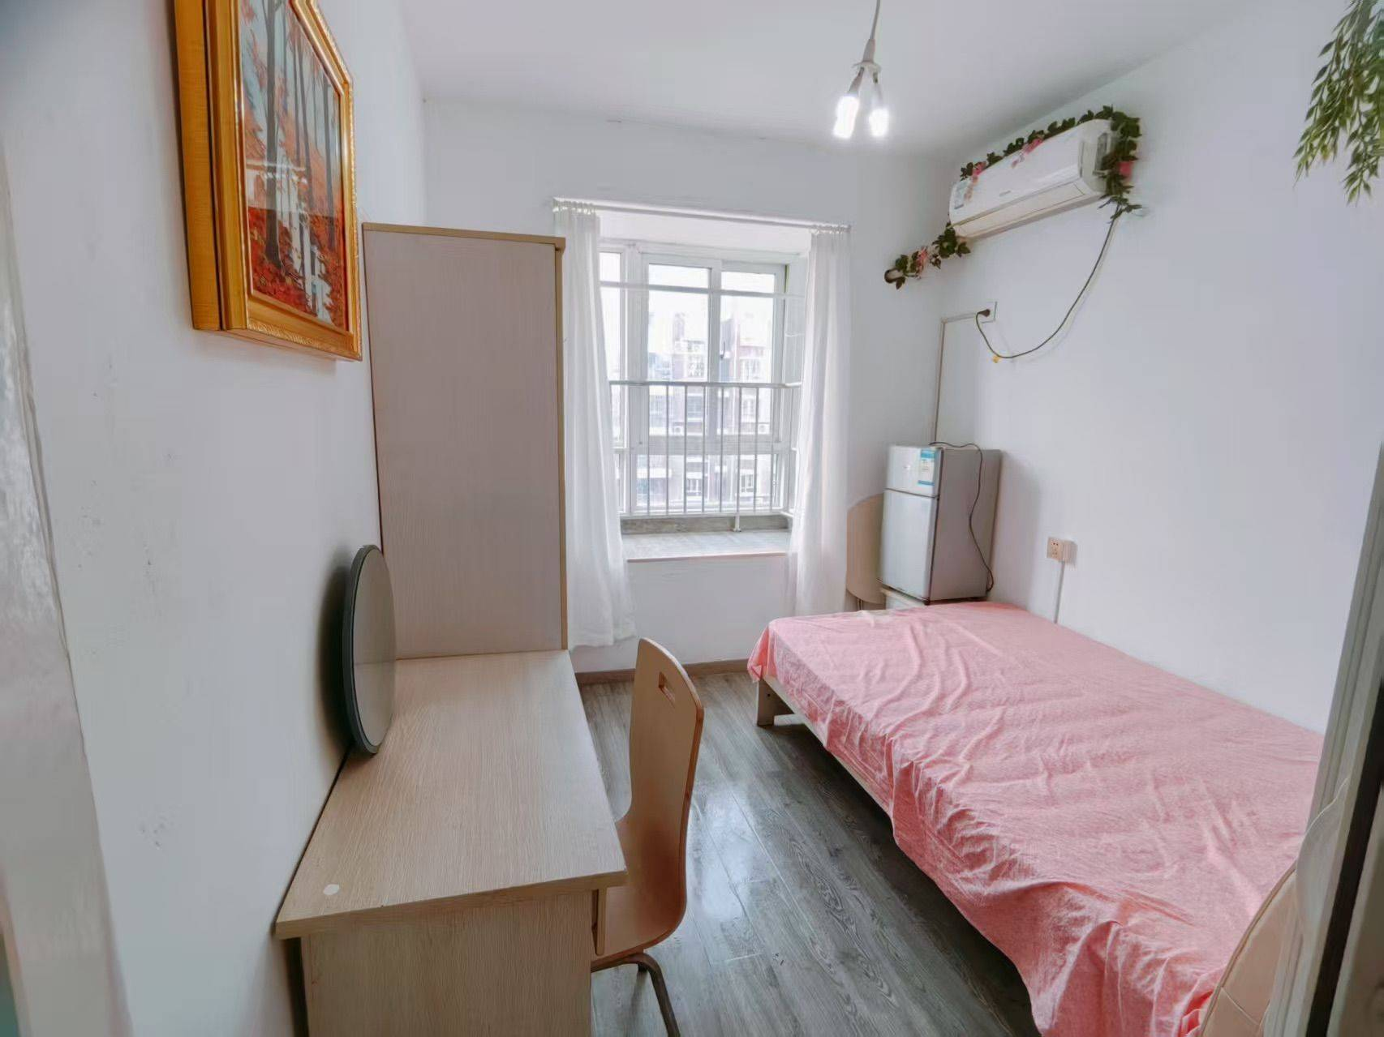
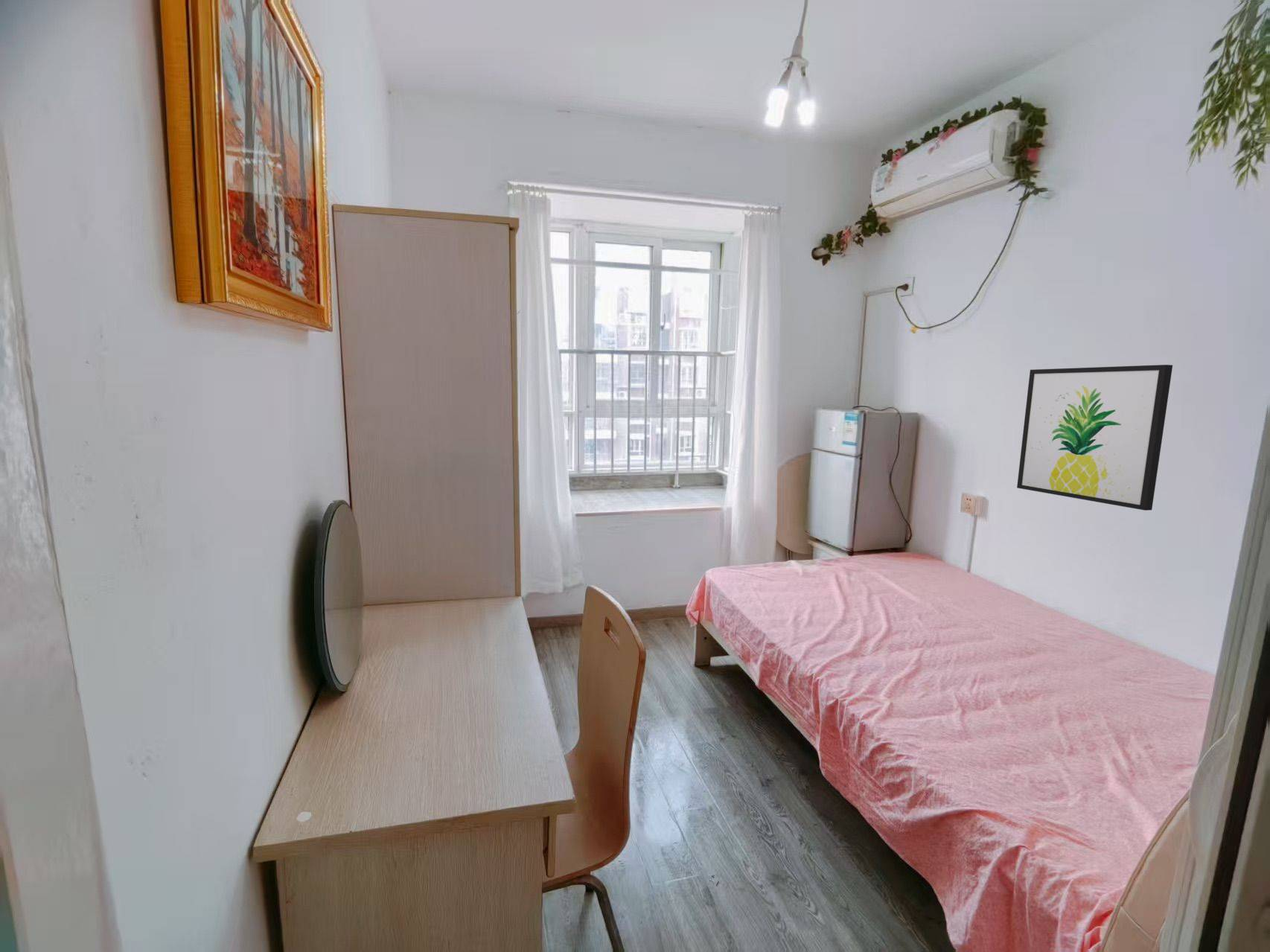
+ wall art [1016,364,1173,511]
